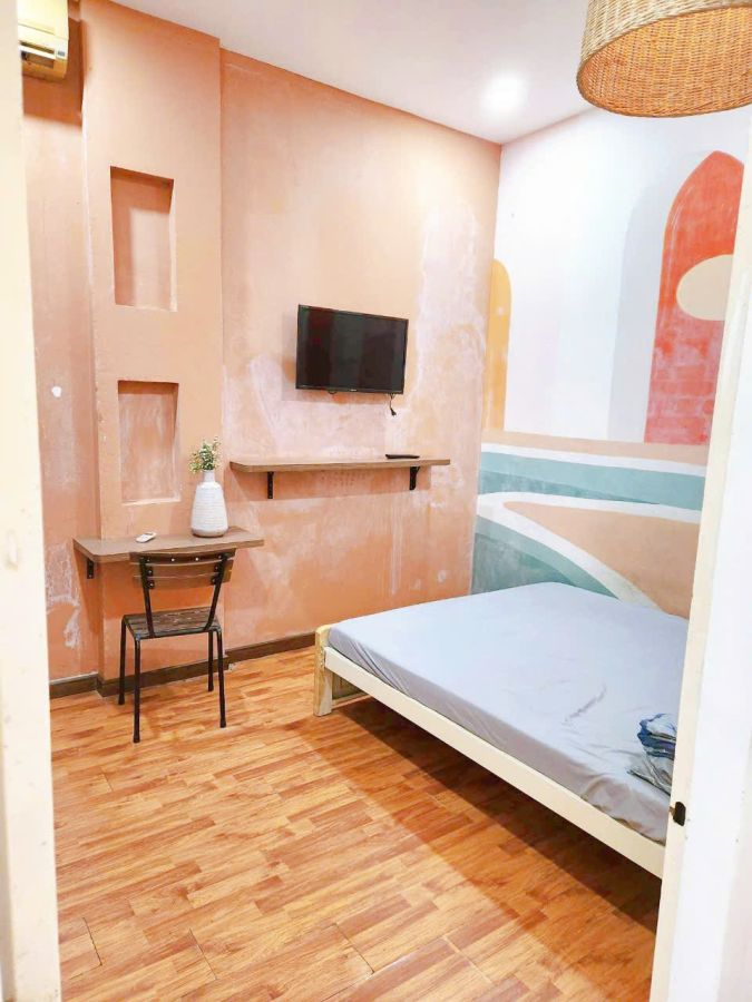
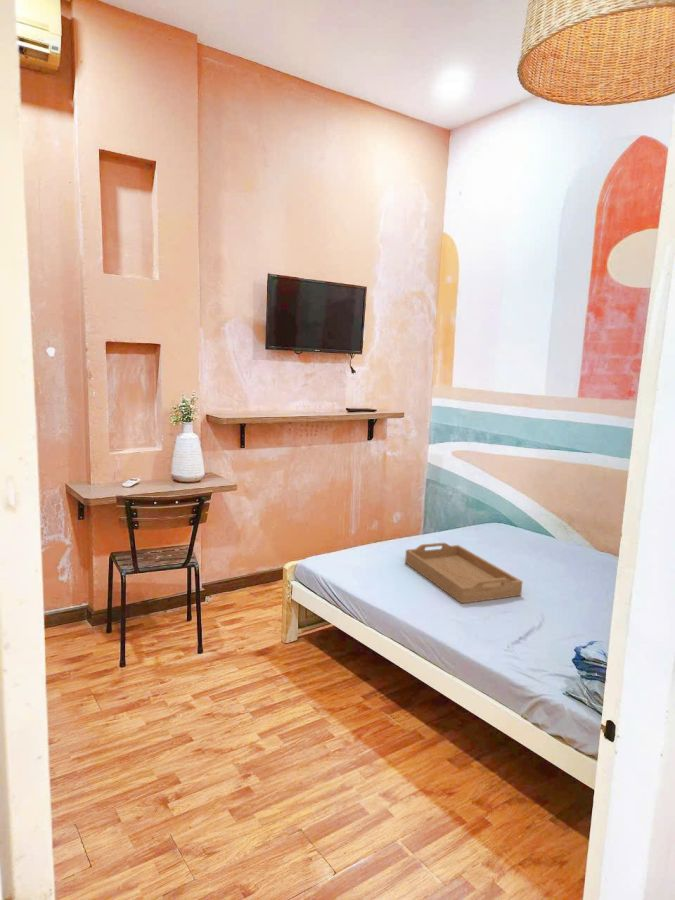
+ serving tray [404,542,523,605]
